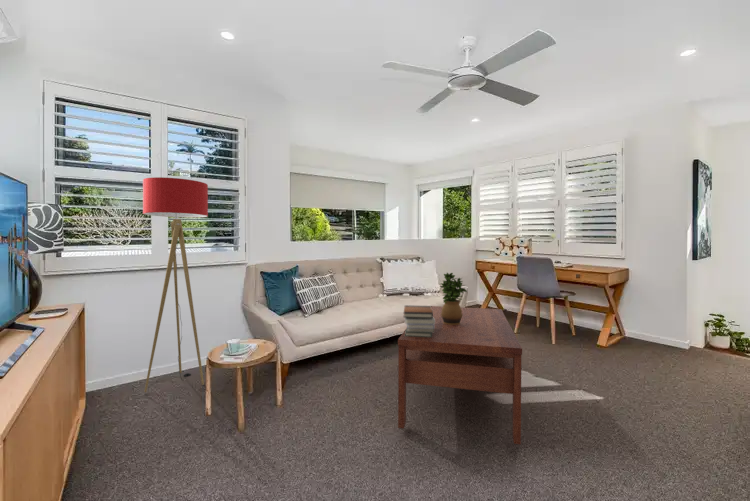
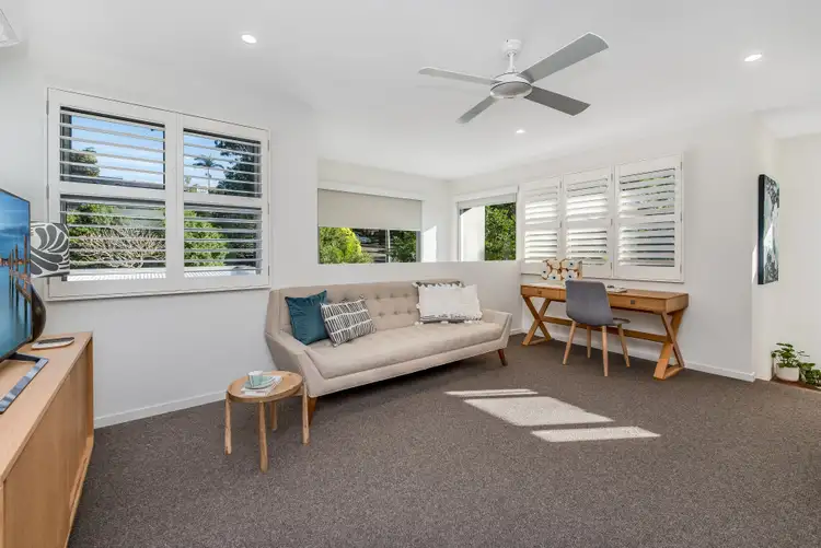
- book stack [403,304,435,337]
- potted plant [438,272,468,325]
- floor lamp [142,176,209,393]
- coffee table [397,305,523,445]
